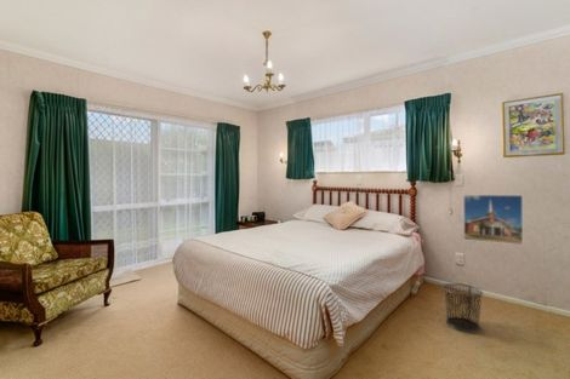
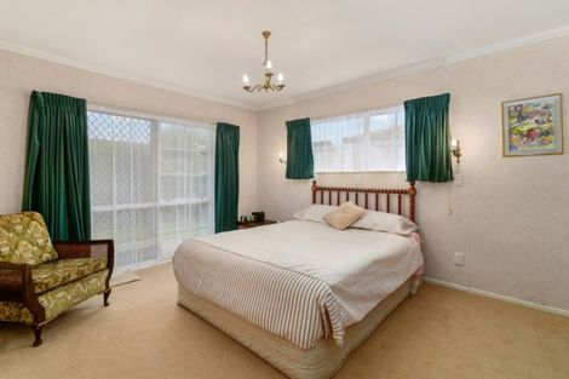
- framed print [462,194,524,246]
- waste bin [441,282,484,333]
